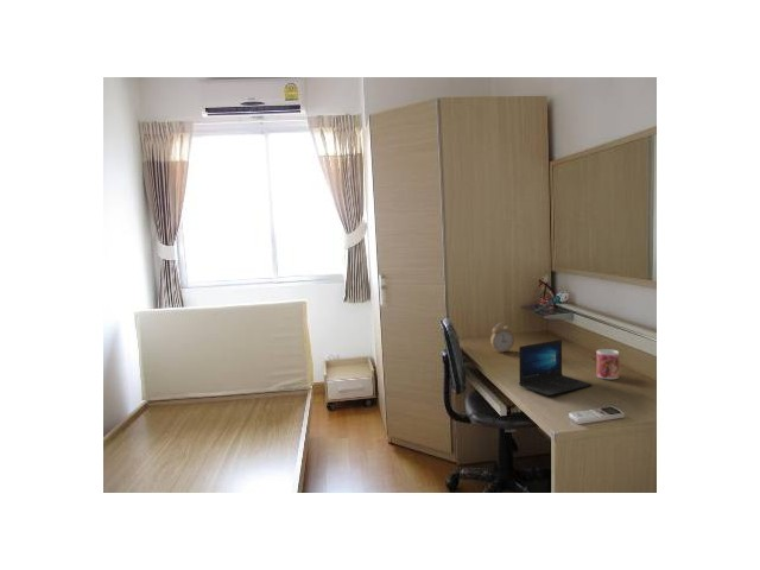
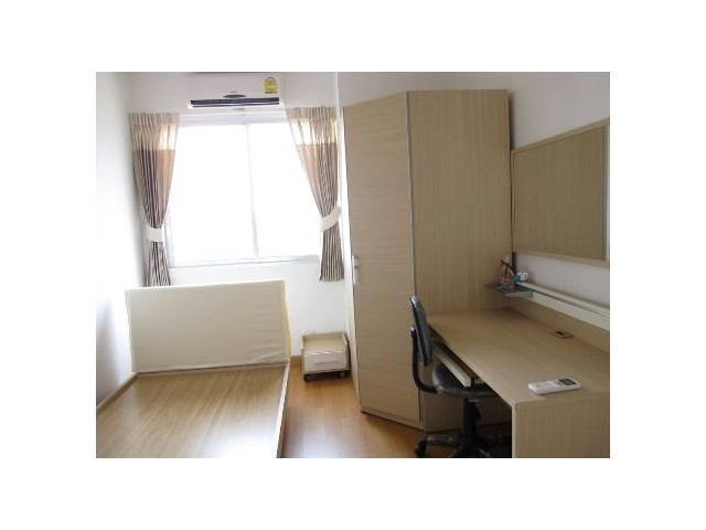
- alarm clock [489,321,515,353]
- laptop [518,338,593,397]
- mug [596,348,620,380]
